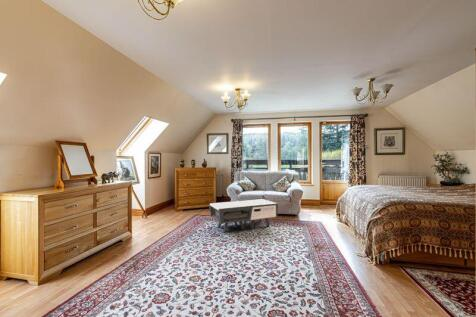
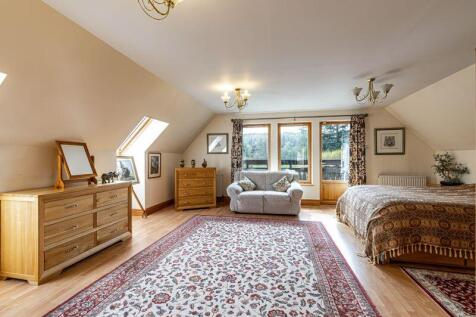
- coffee table [208,198,279,234]
